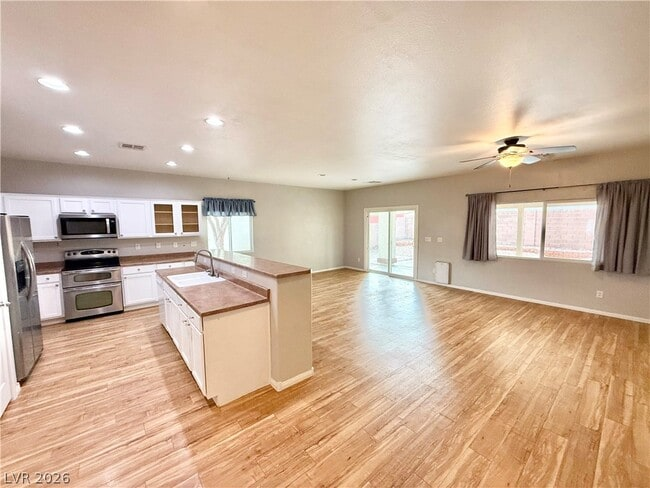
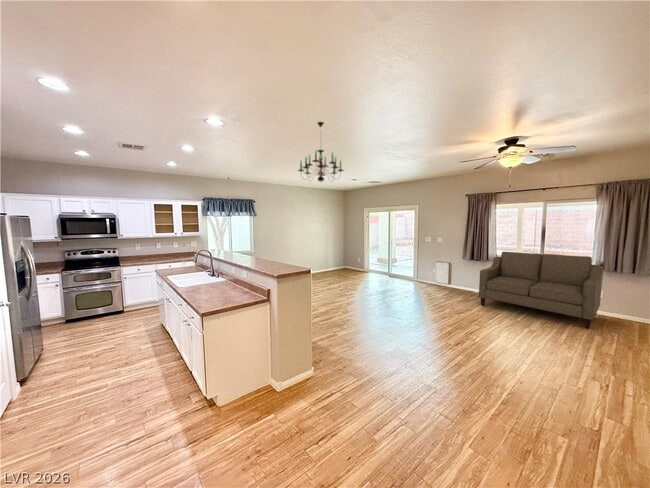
+ sofa [478,251,604,330]
+ chandelier [297,121,345,184]
